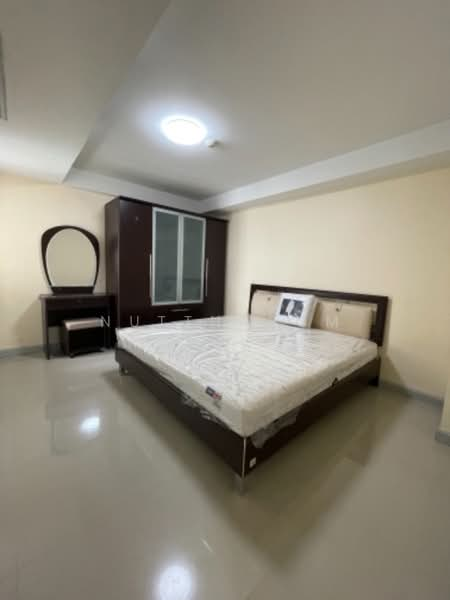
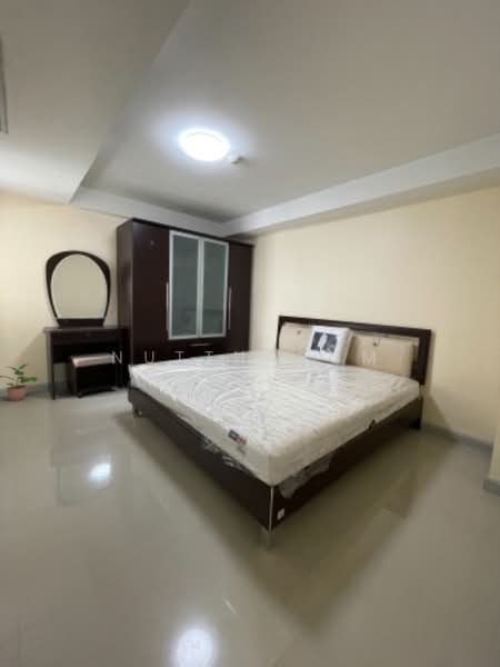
+ potted plant [0,362,39,402]
